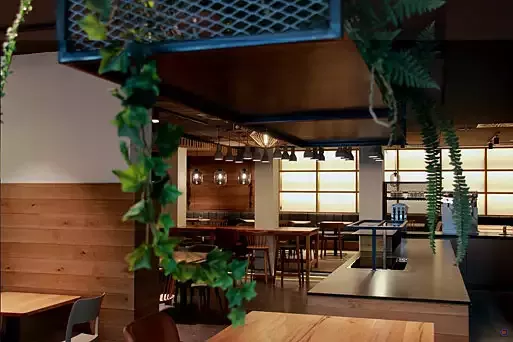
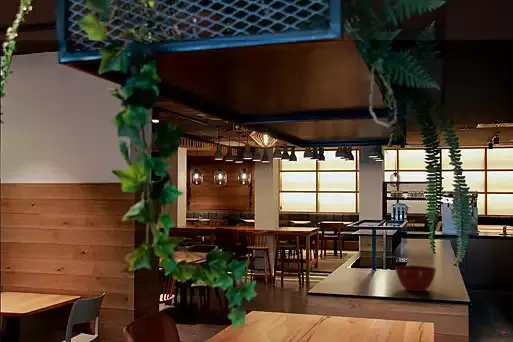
+ mixing bowl [394,264,437,292]
